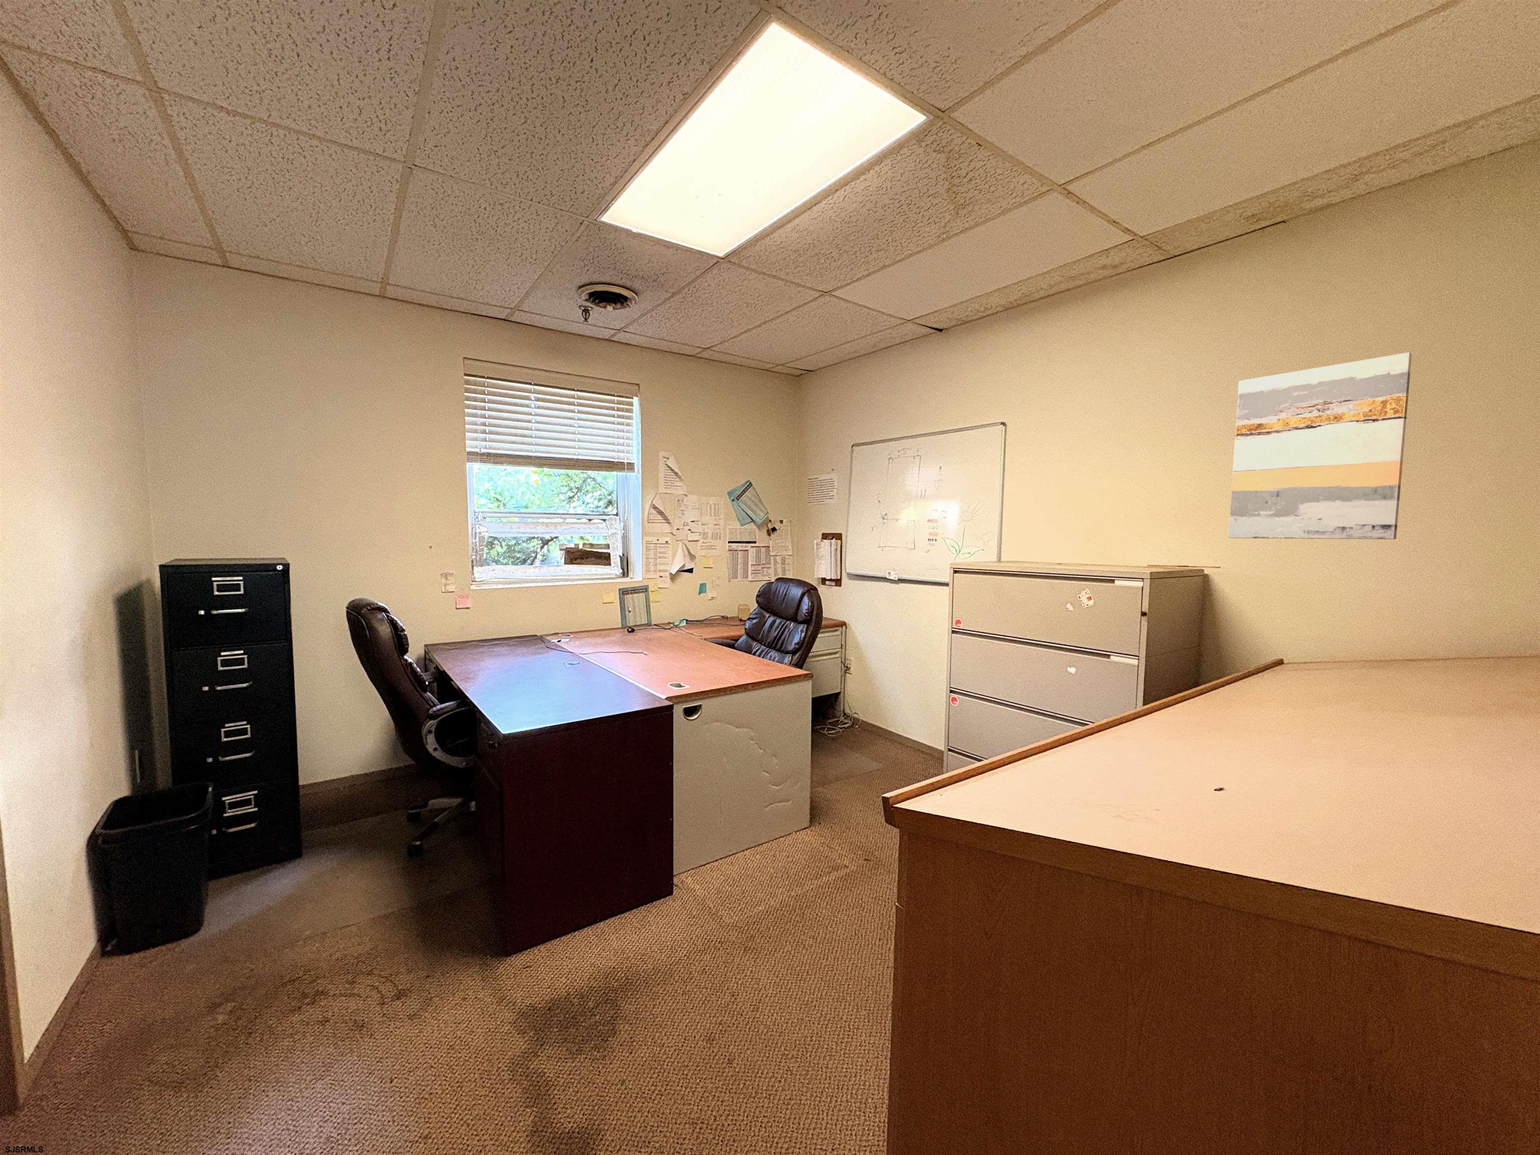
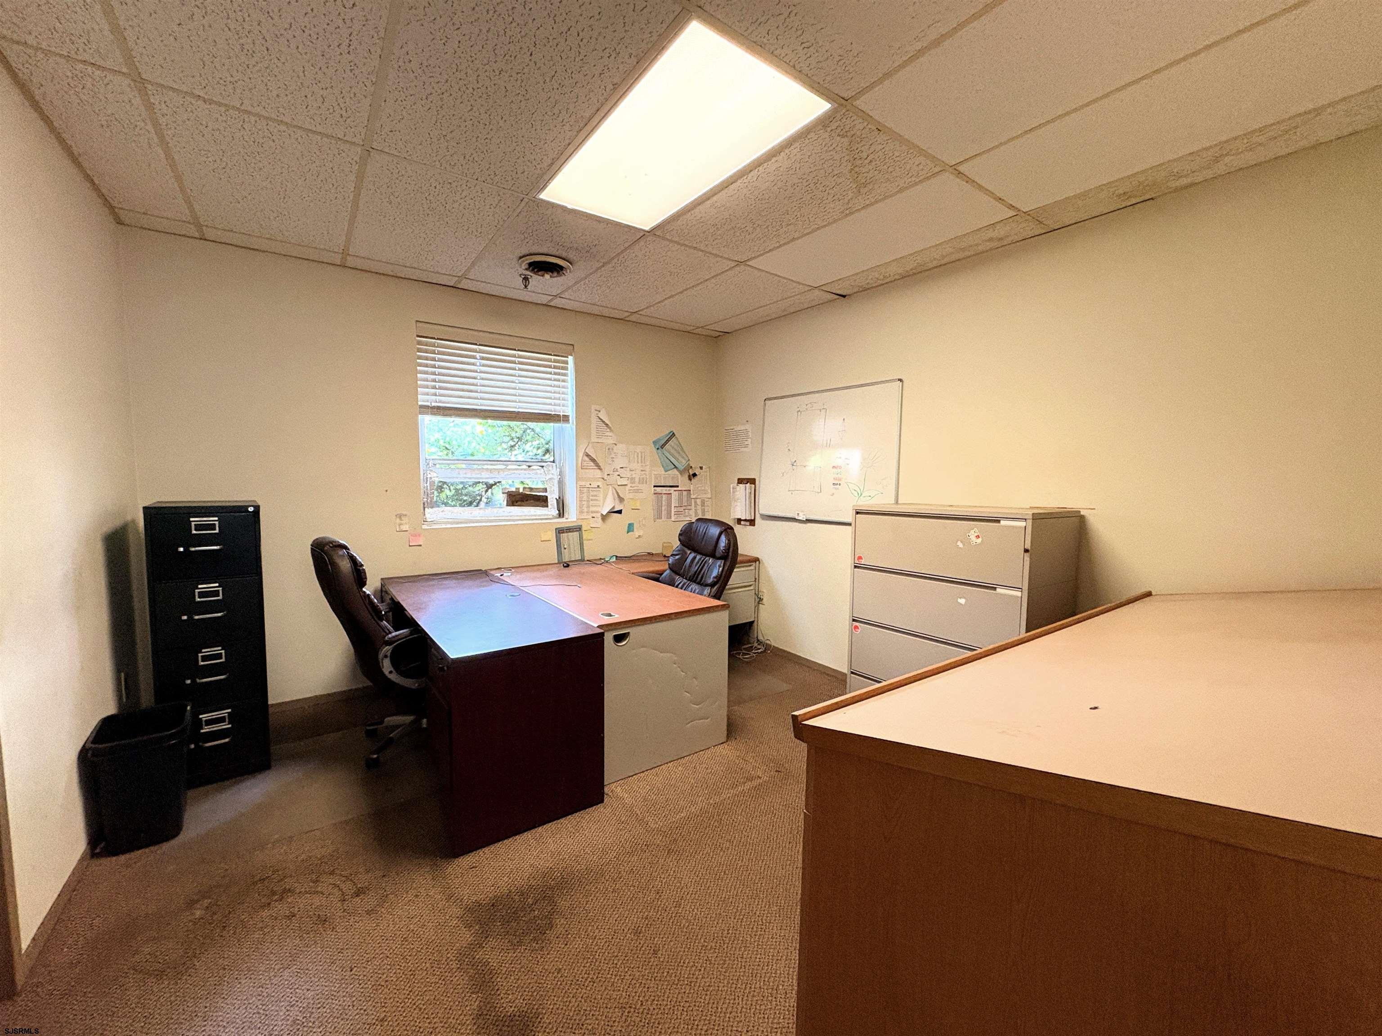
- wall art [1227,352,1413,540]
